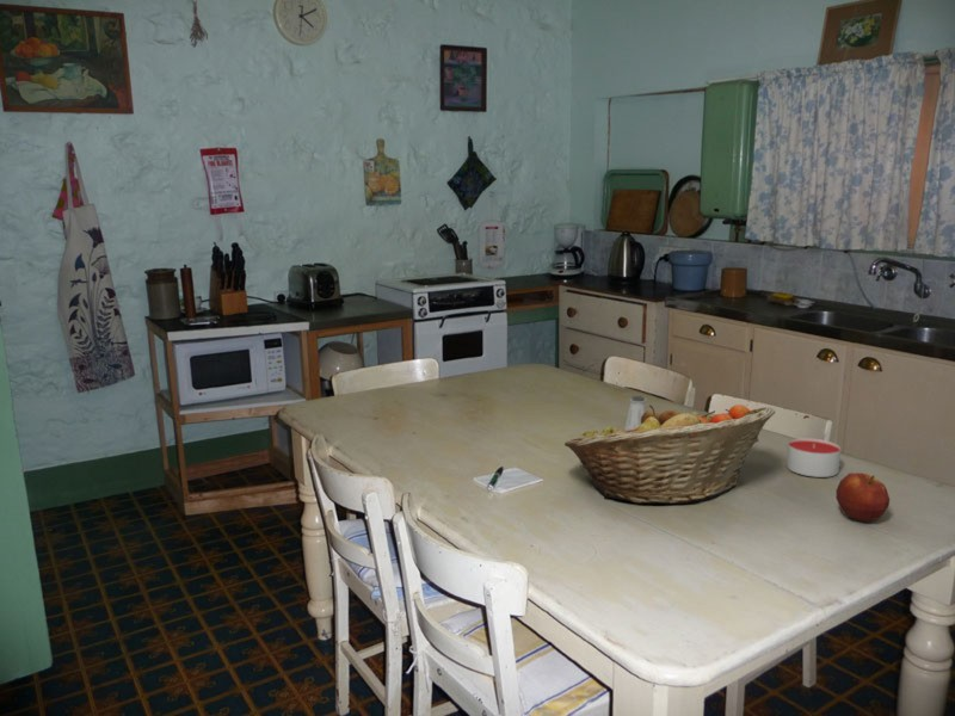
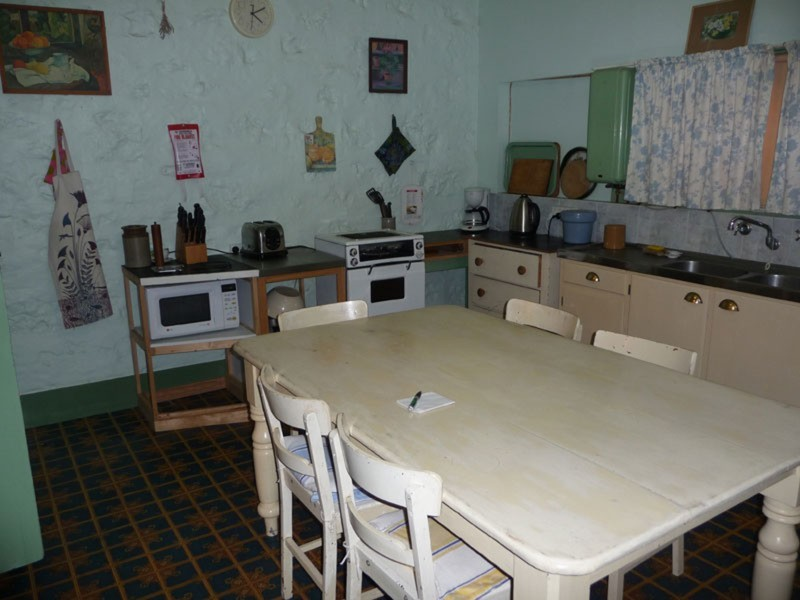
- candle [785,437,842,479]
- apple [834,471,891,523]
- fruit basket [563,403,776,505]
- saltshaker [623,395,647,431]
